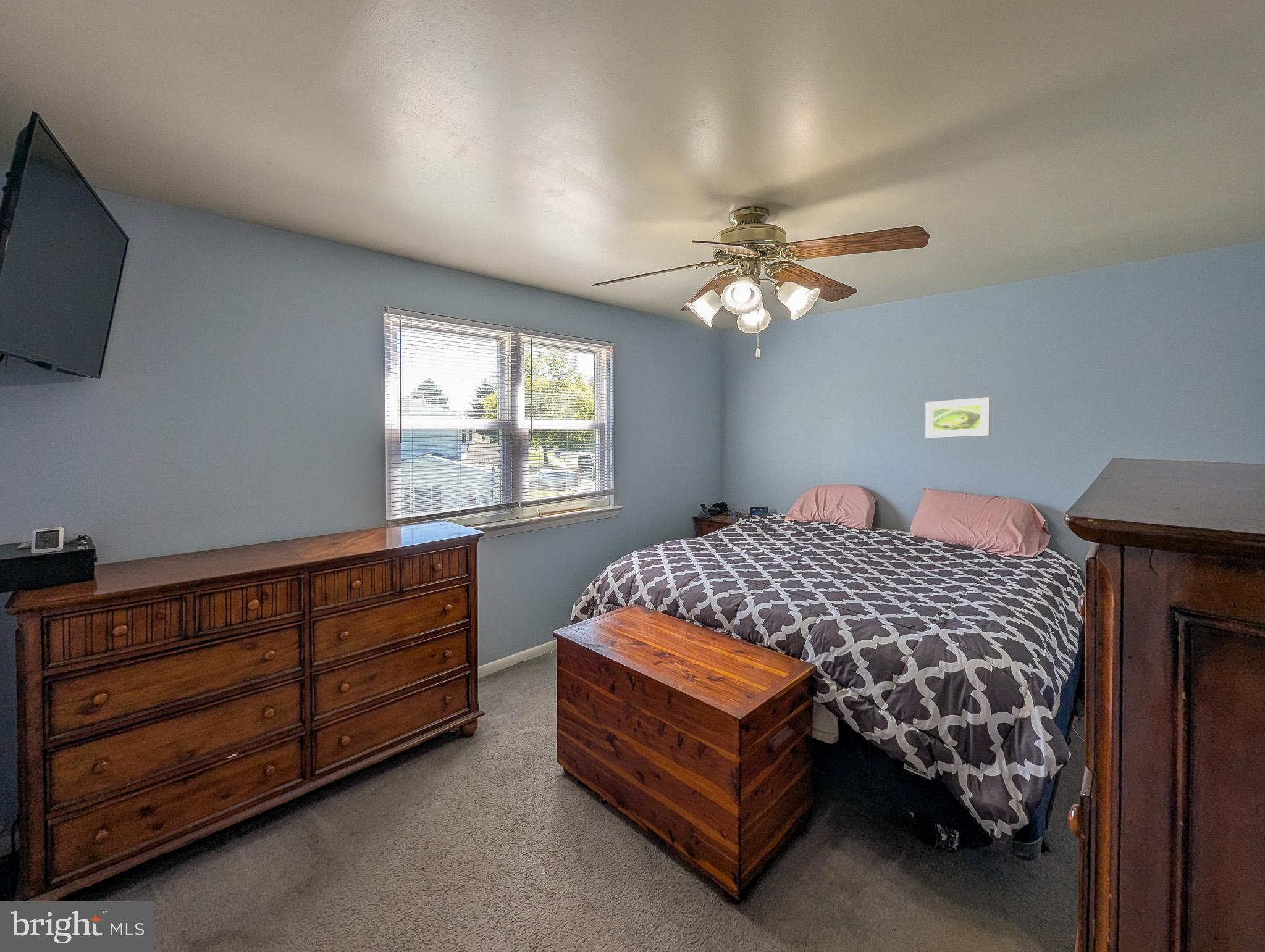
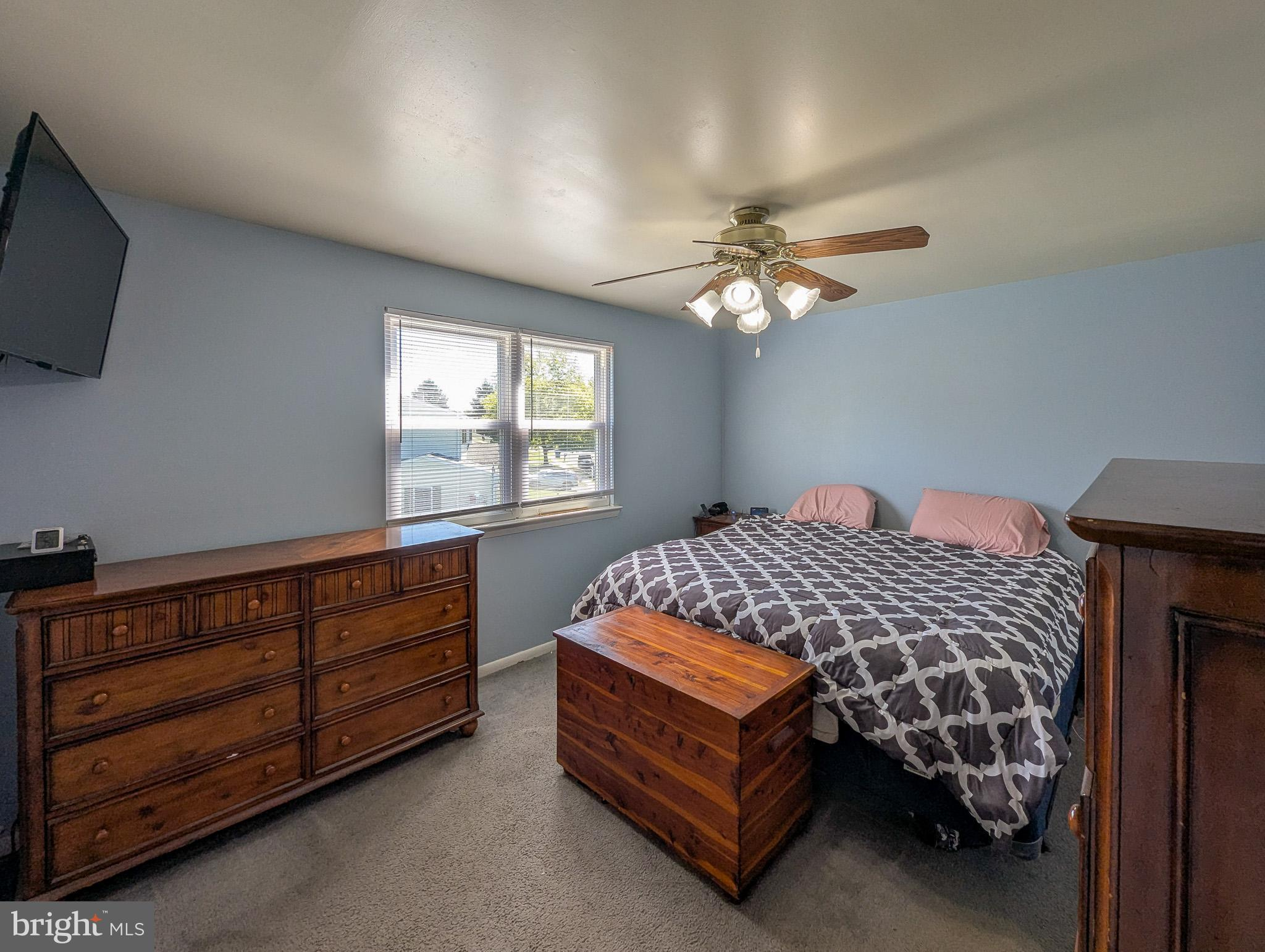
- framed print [925,396,990,439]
